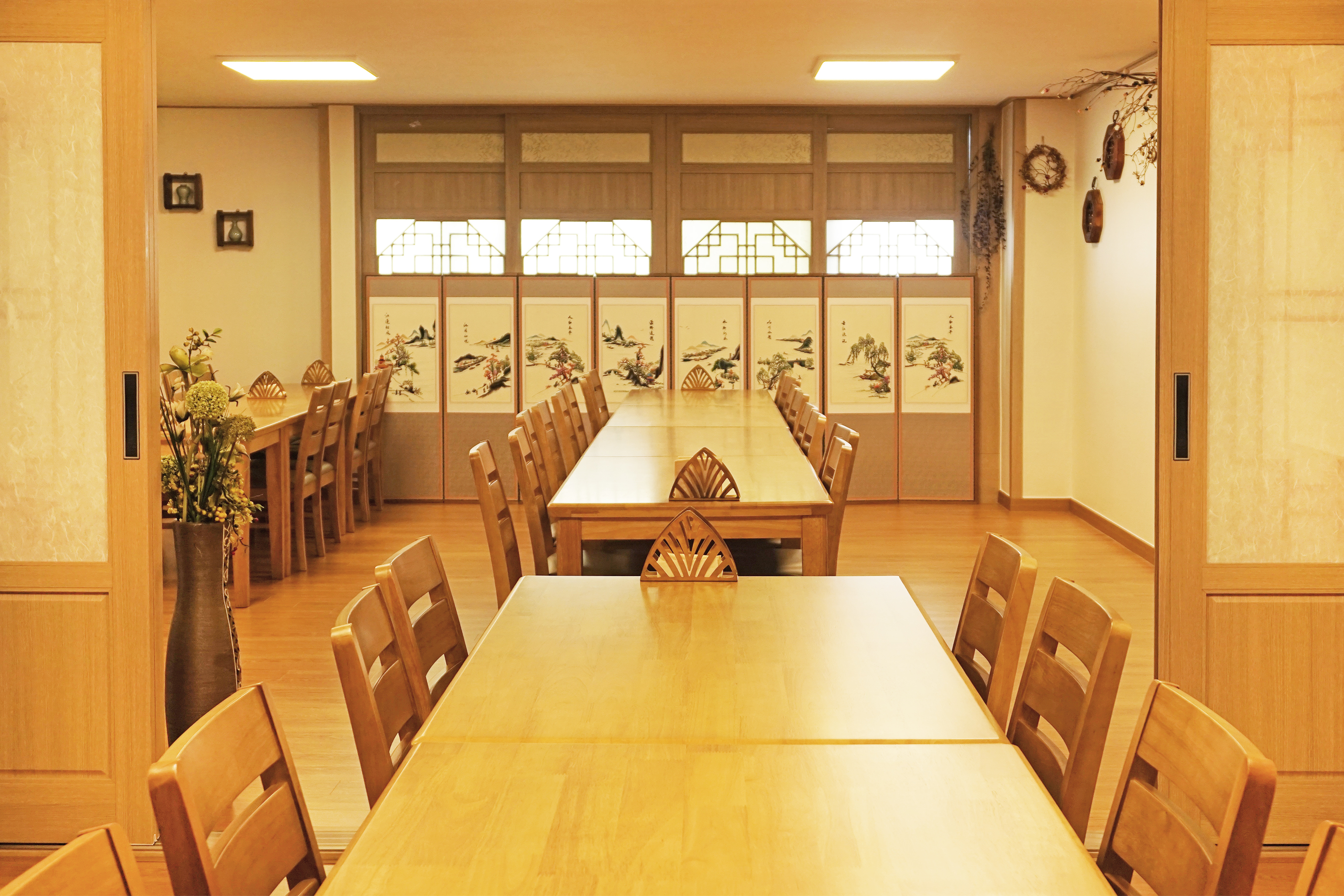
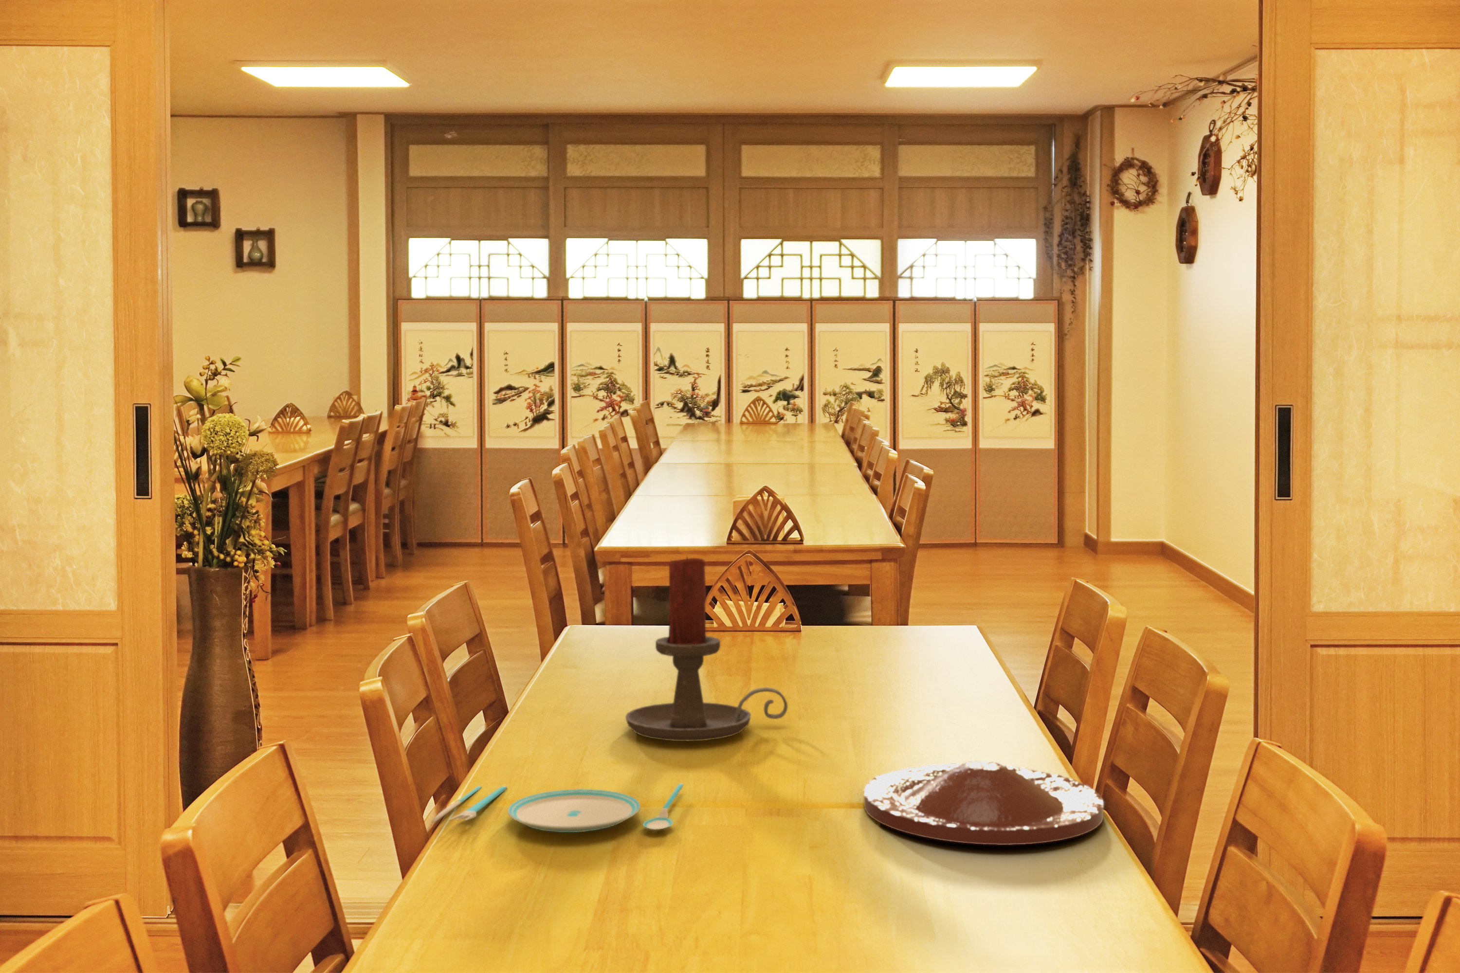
+ plate [864,761,1105,846]
+ plate [431,783,684,833]
+ candle holder [625,556,789,742]
